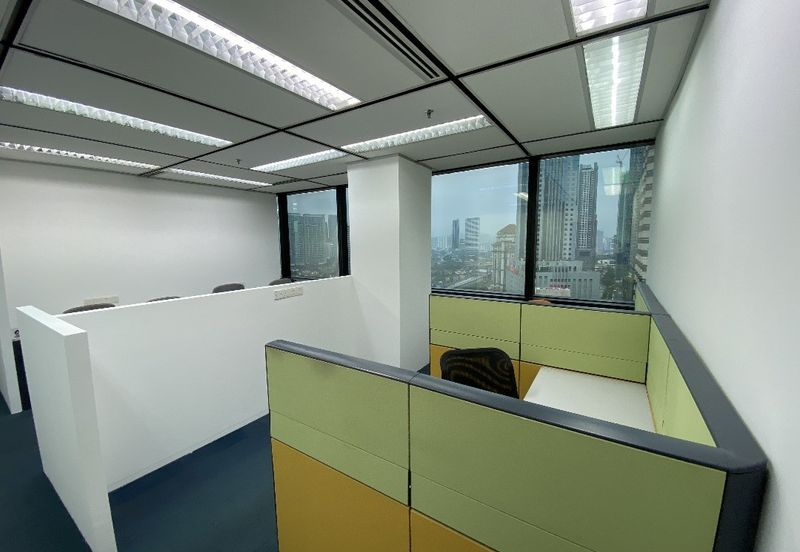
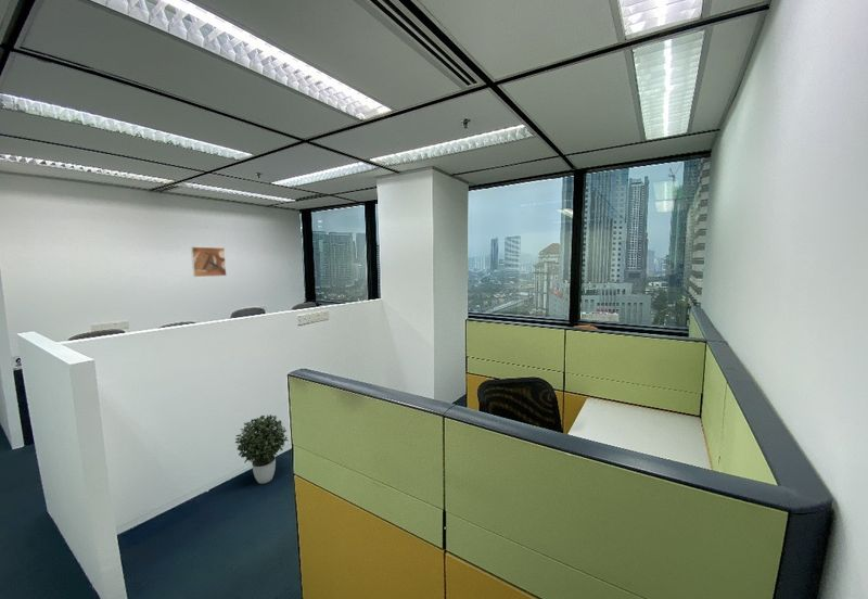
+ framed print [190,245,228,278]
+ potted plant [234,415,290,485]
